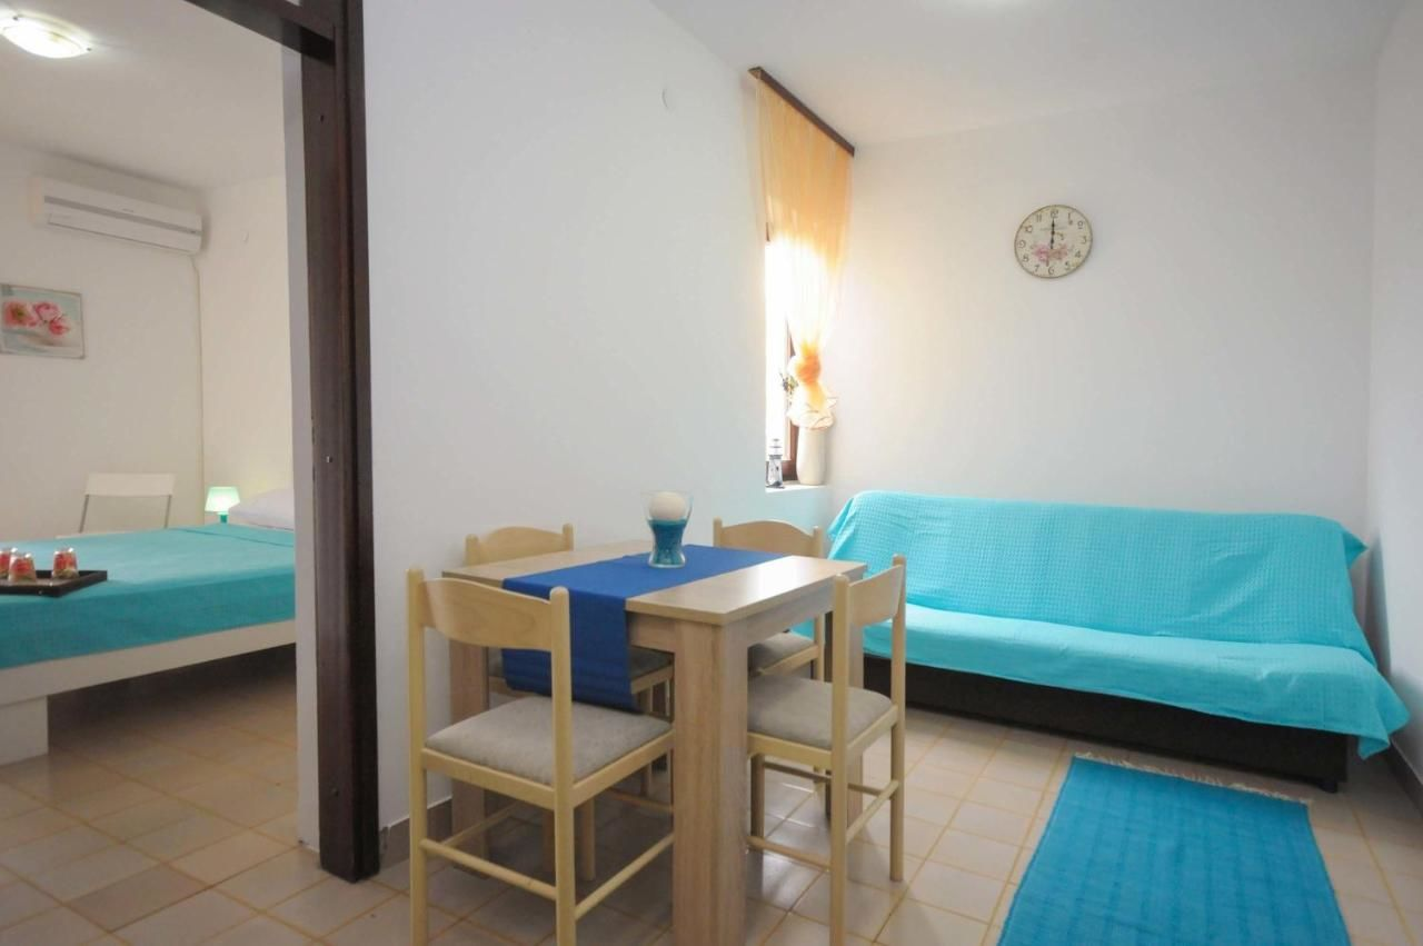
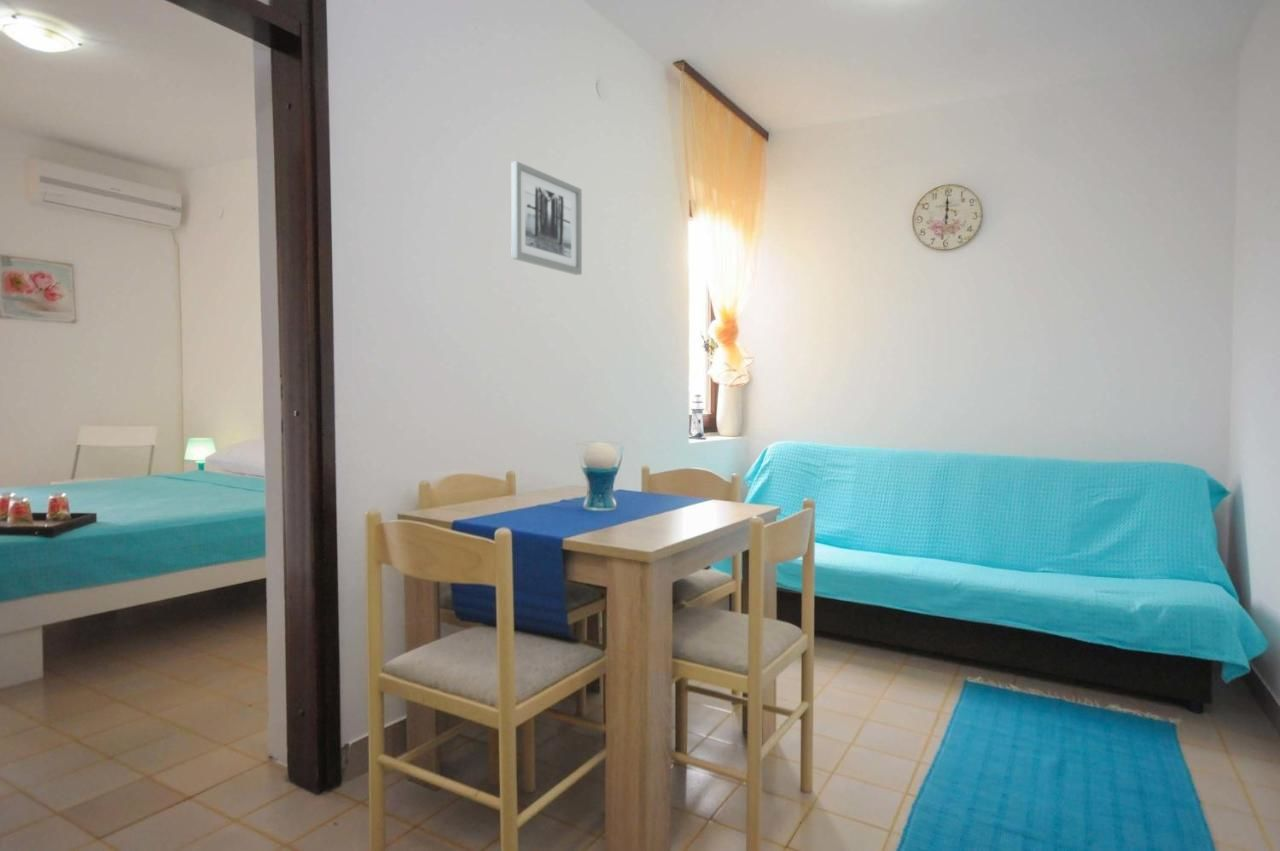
+ wall art [510,160,583,276]
